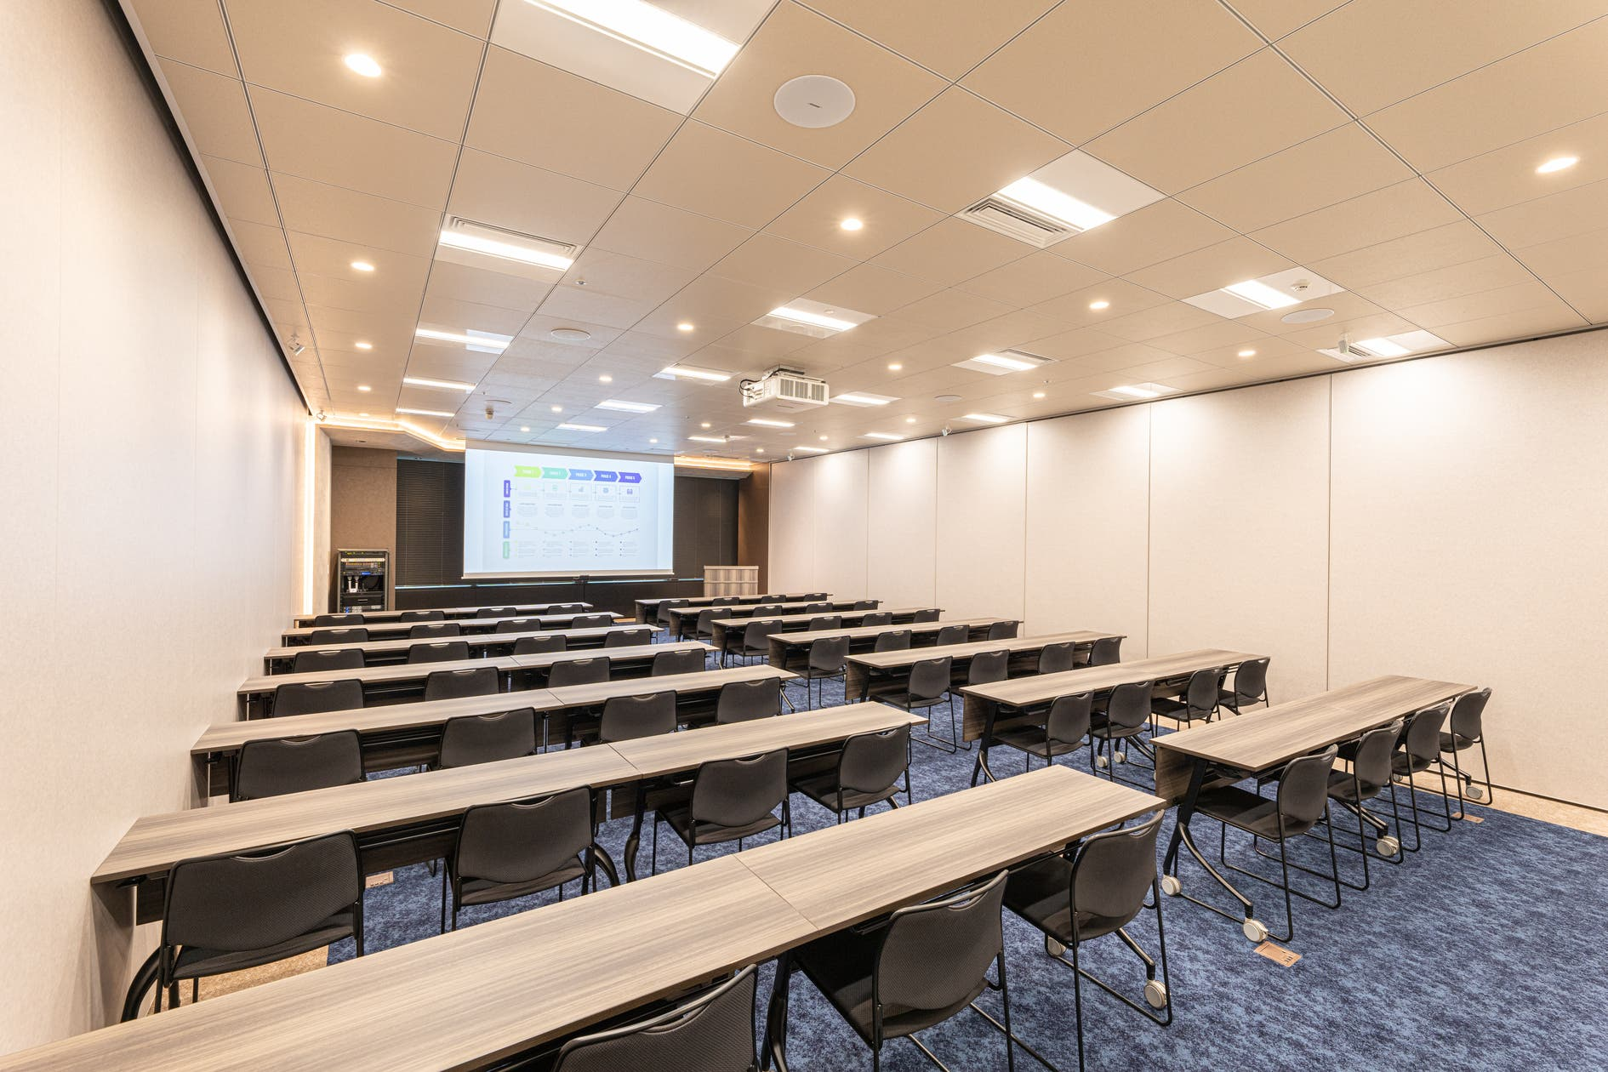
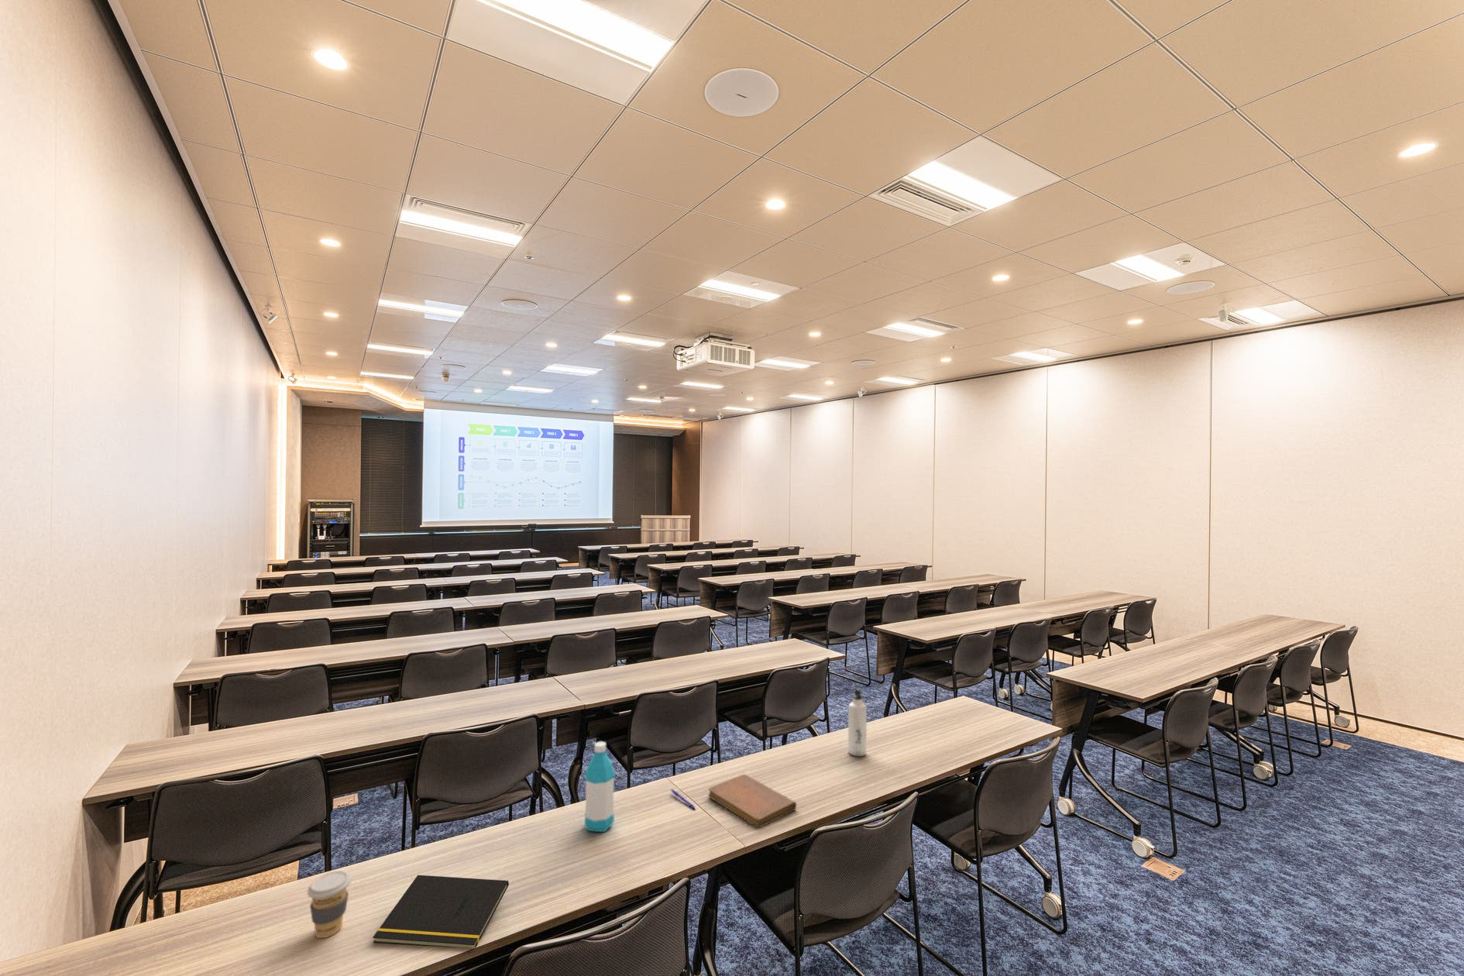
+ water bottle [584,741,615,832]
+ notebook [707,773,797,829]
+ notepad [371,875,510,949]
+ water bottle [847,687,867,757]
+ coffee cup [307,870,353,939]
+ pen [670,789,696,810]
